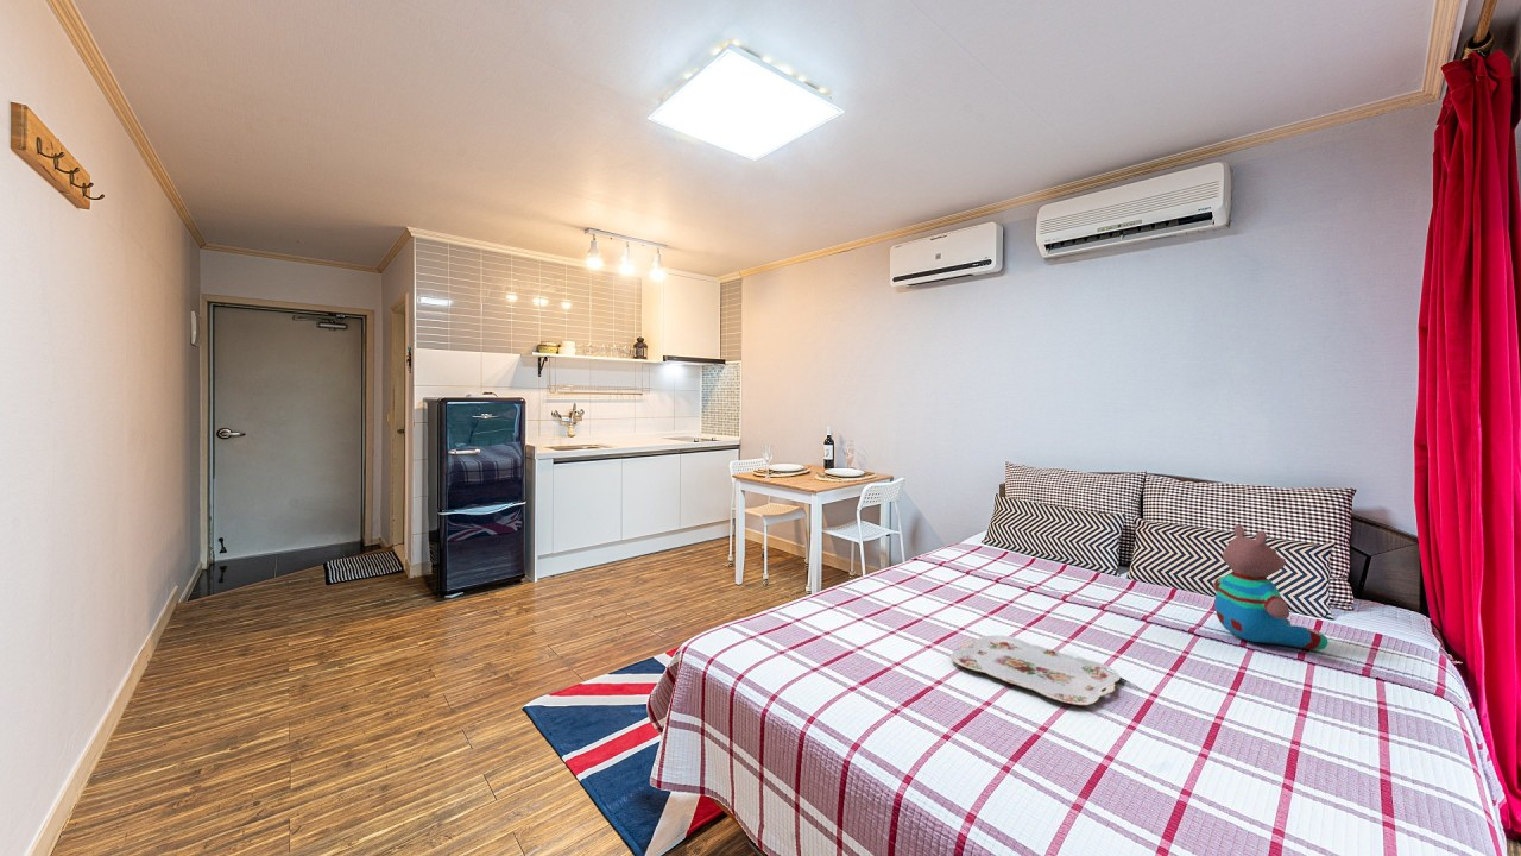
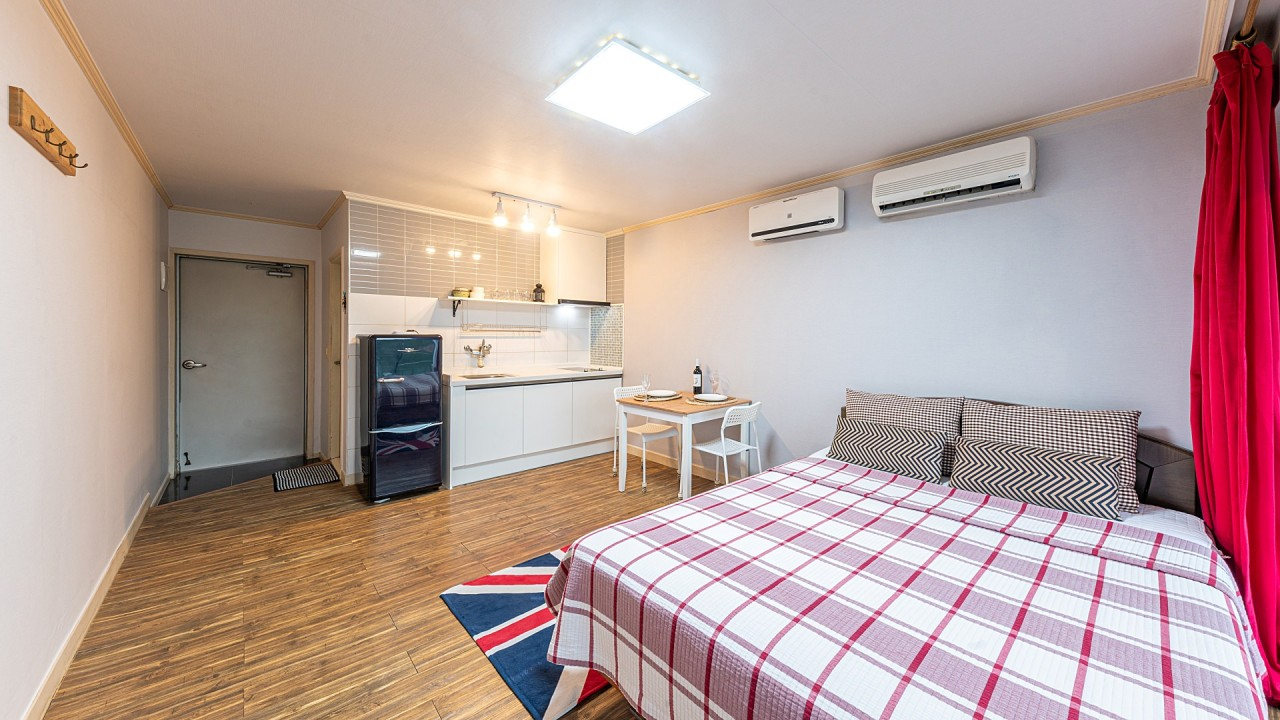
- serving tray [949,634,1122,706]
- teddy bear [1212,524,1330,650]
